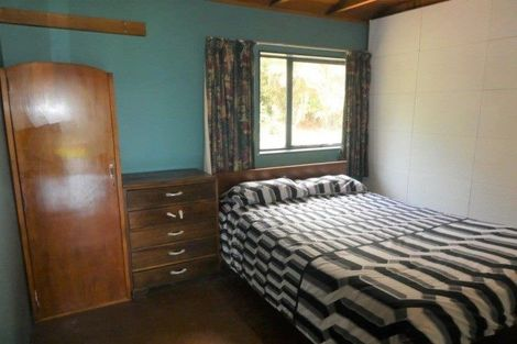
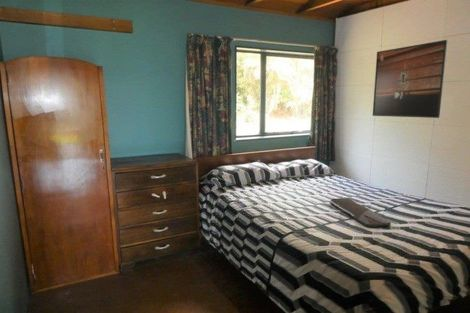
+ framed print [372,39,449,119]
+ serving tray [329,197,392,228]
